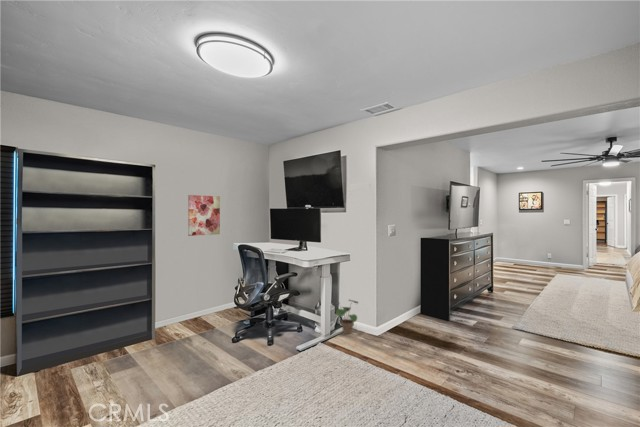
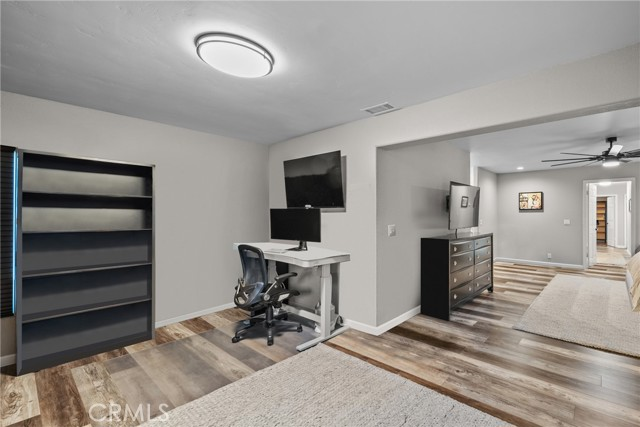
- wall art [187,194,221,237]
- potted plant [332,299,359,335]
